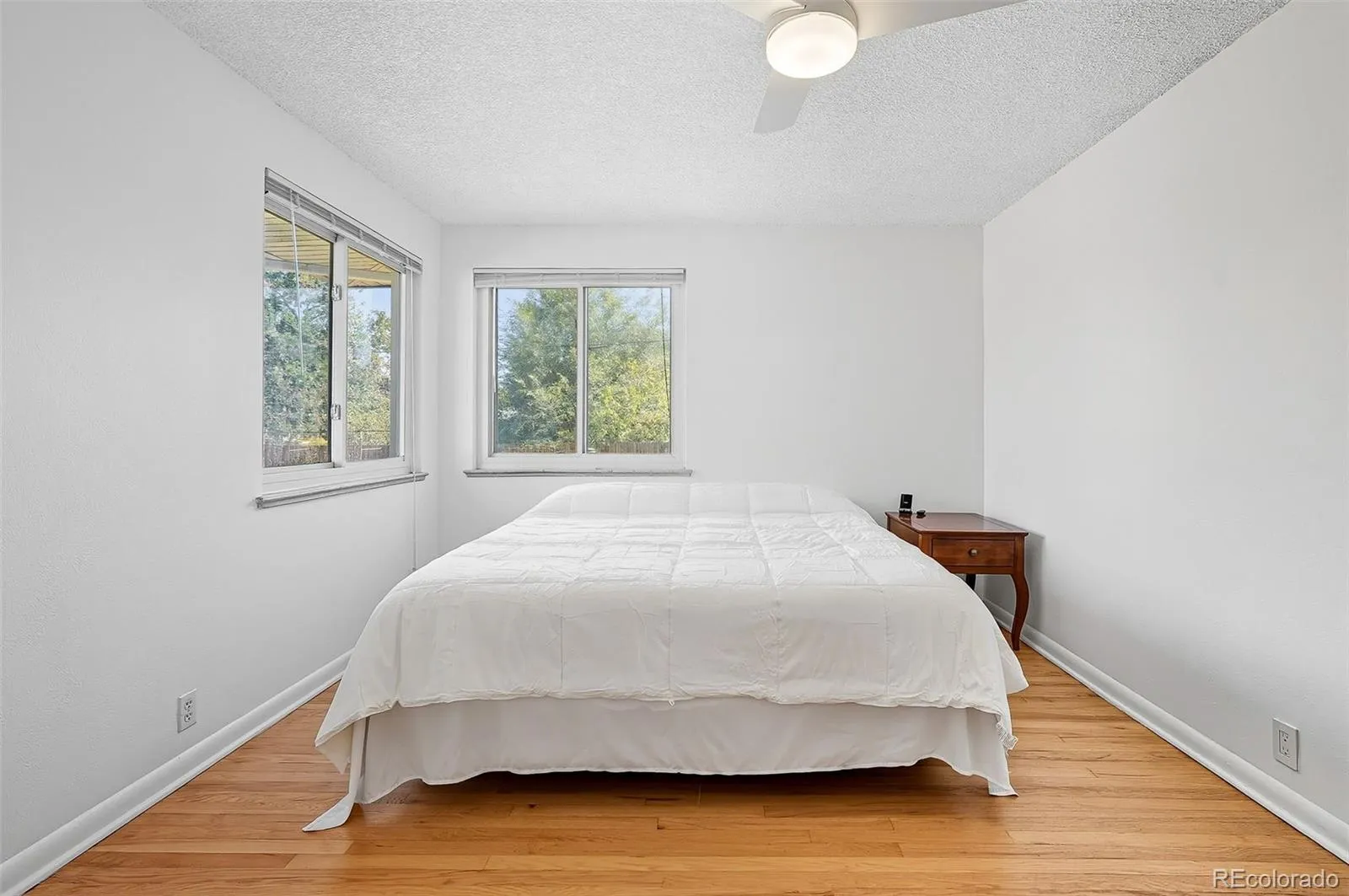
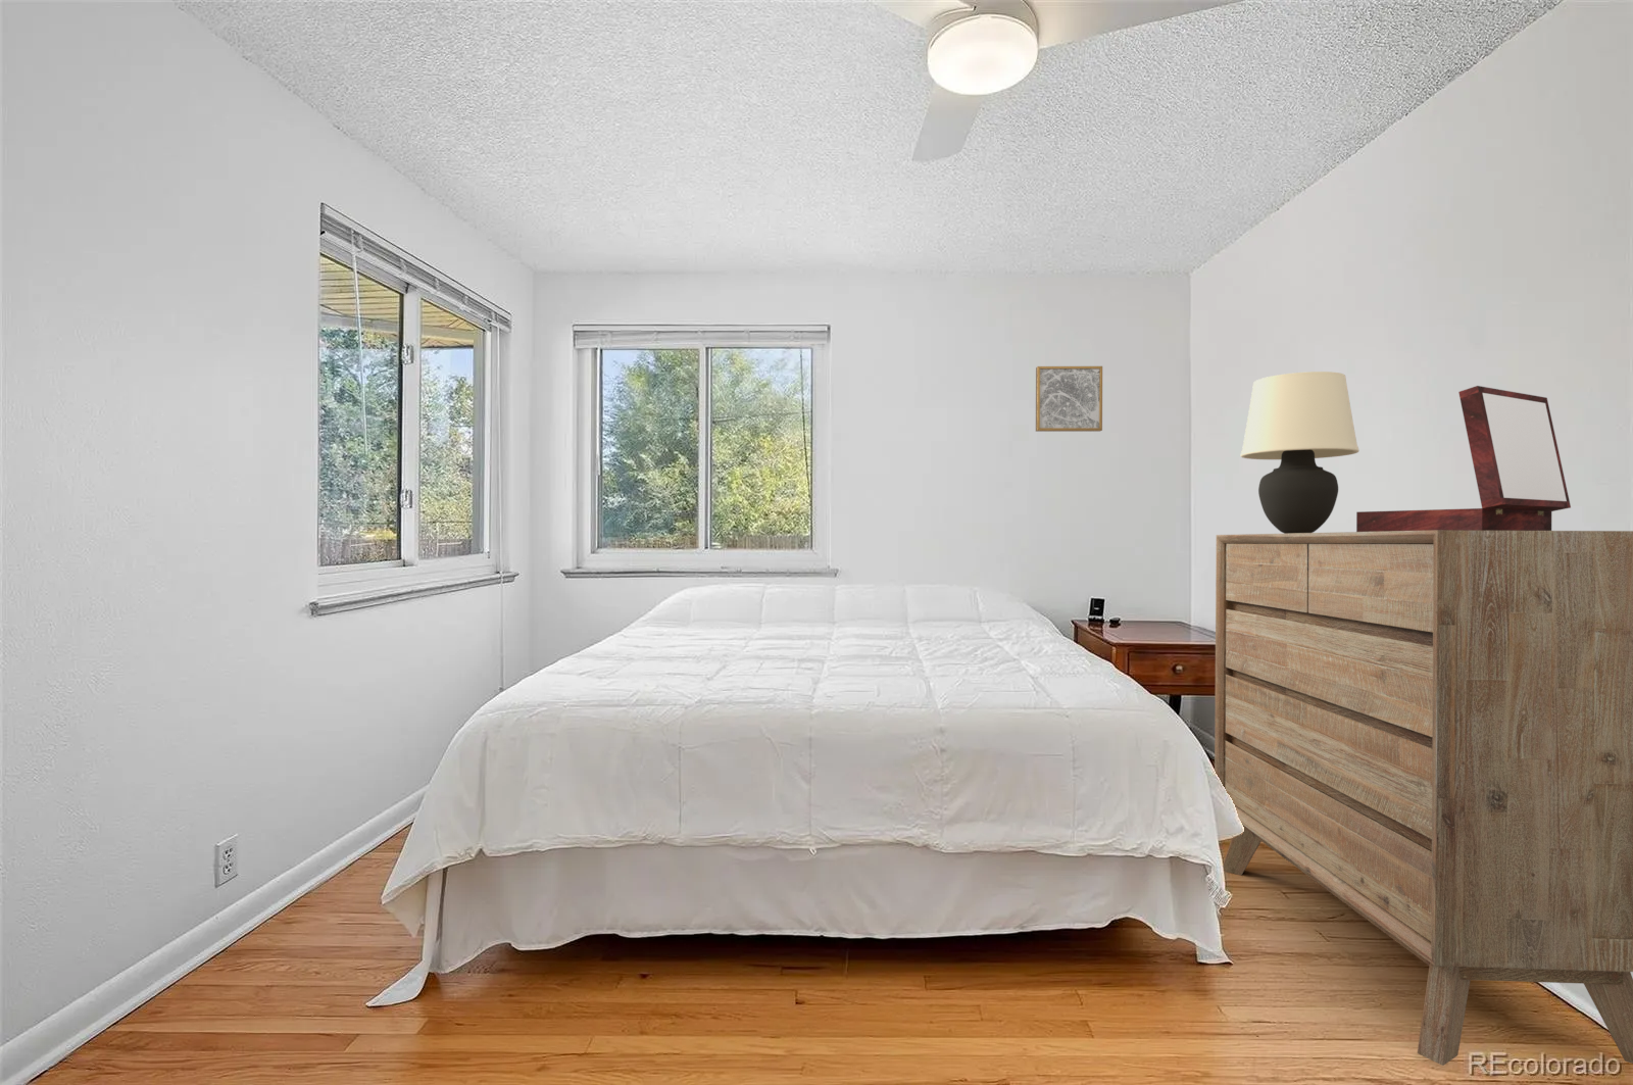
+ table lamp [1240,371,1359,534]
+ jewelry box [1356,385,1571,532]
+ dresser [1213,529,1633,1067]
+ wall art [1035,366,1103,432]
